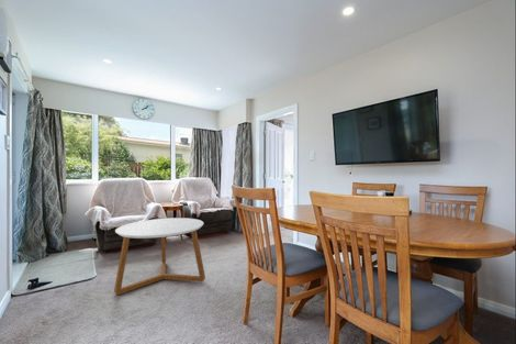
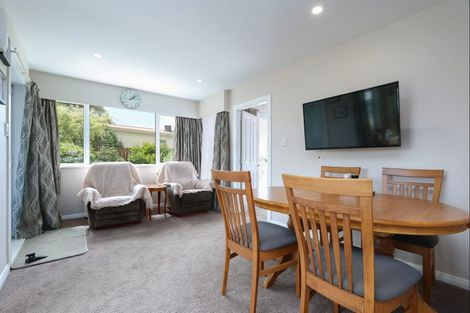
- coffee table [113,217,206,296]
